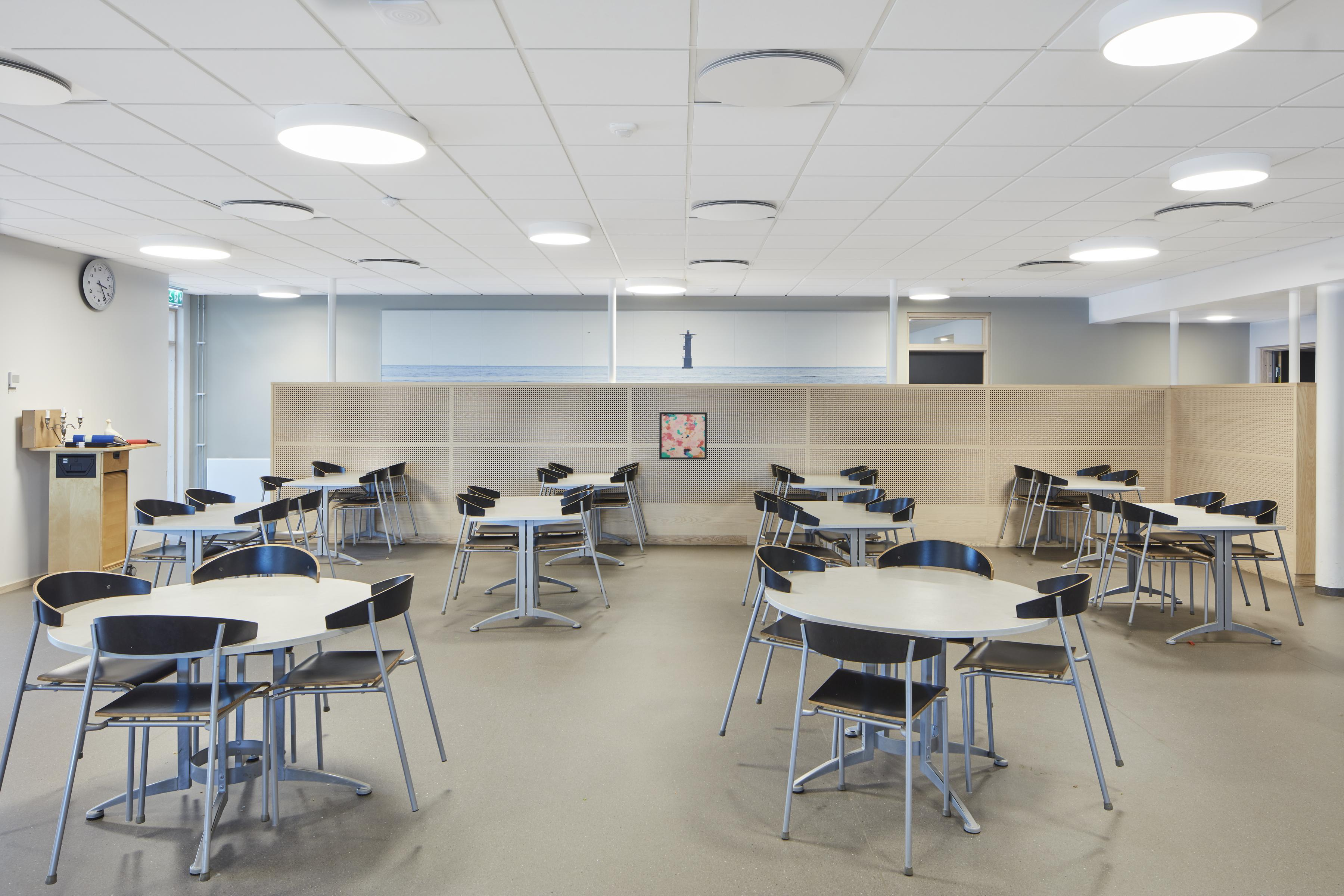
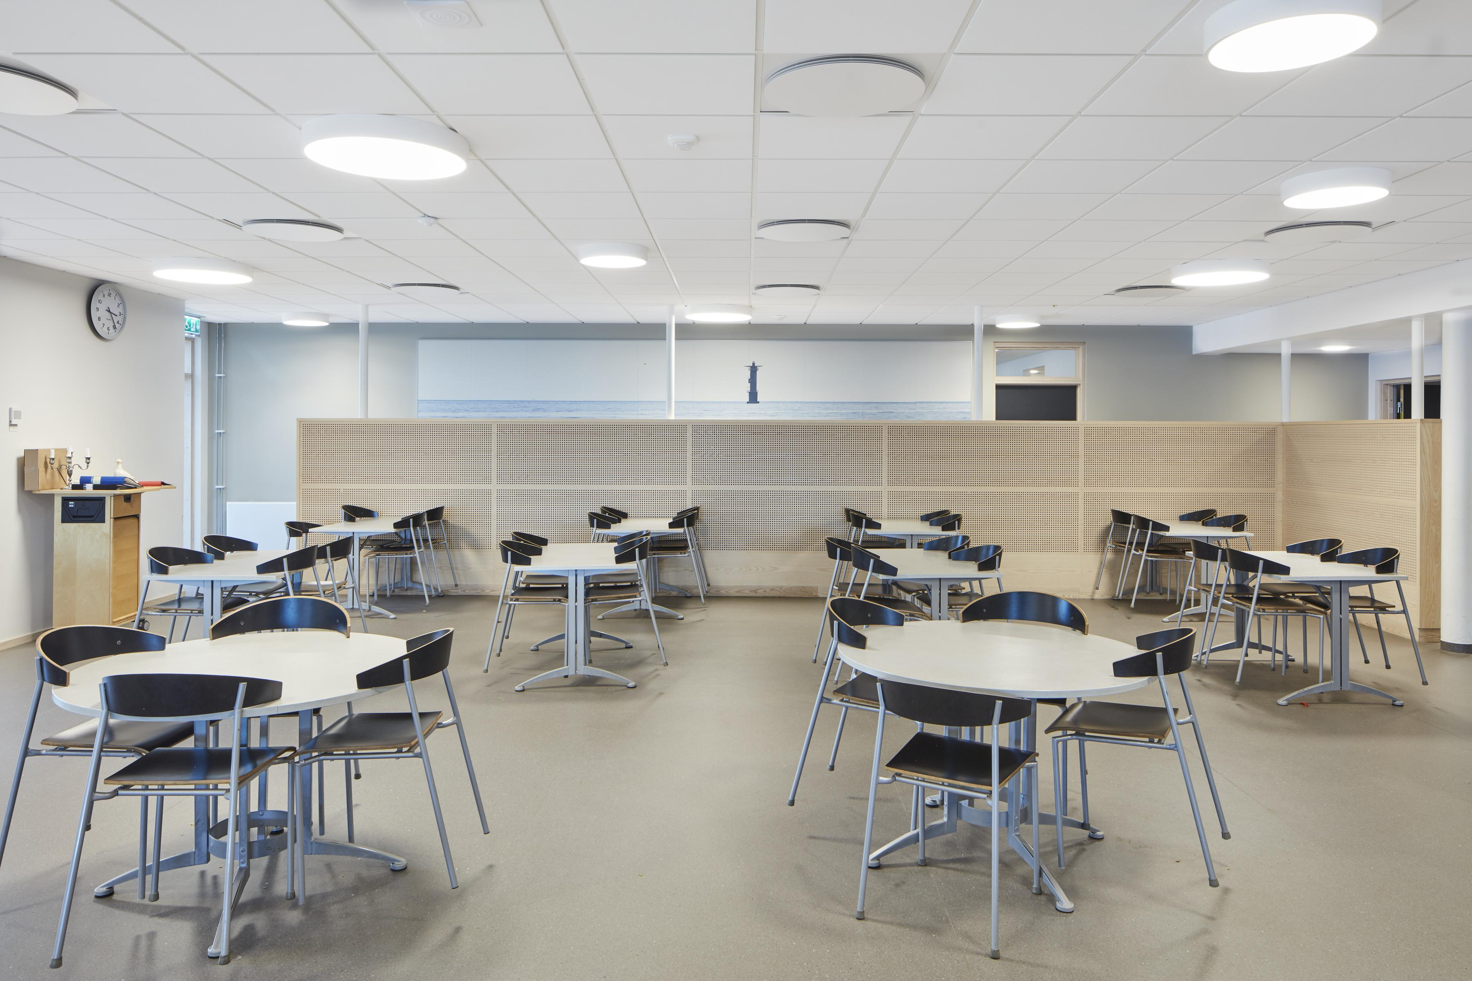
- wall art [659,412,707,460]
